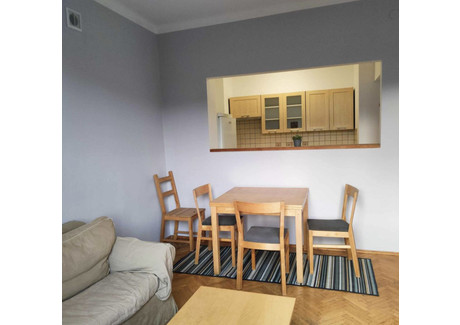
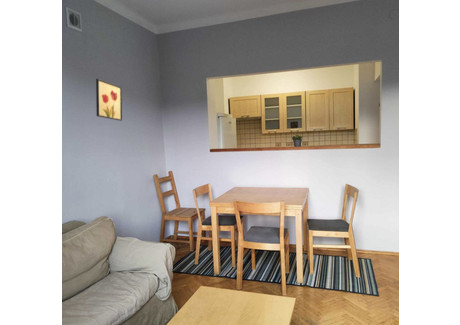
+ wall art [95,78,123,122]
